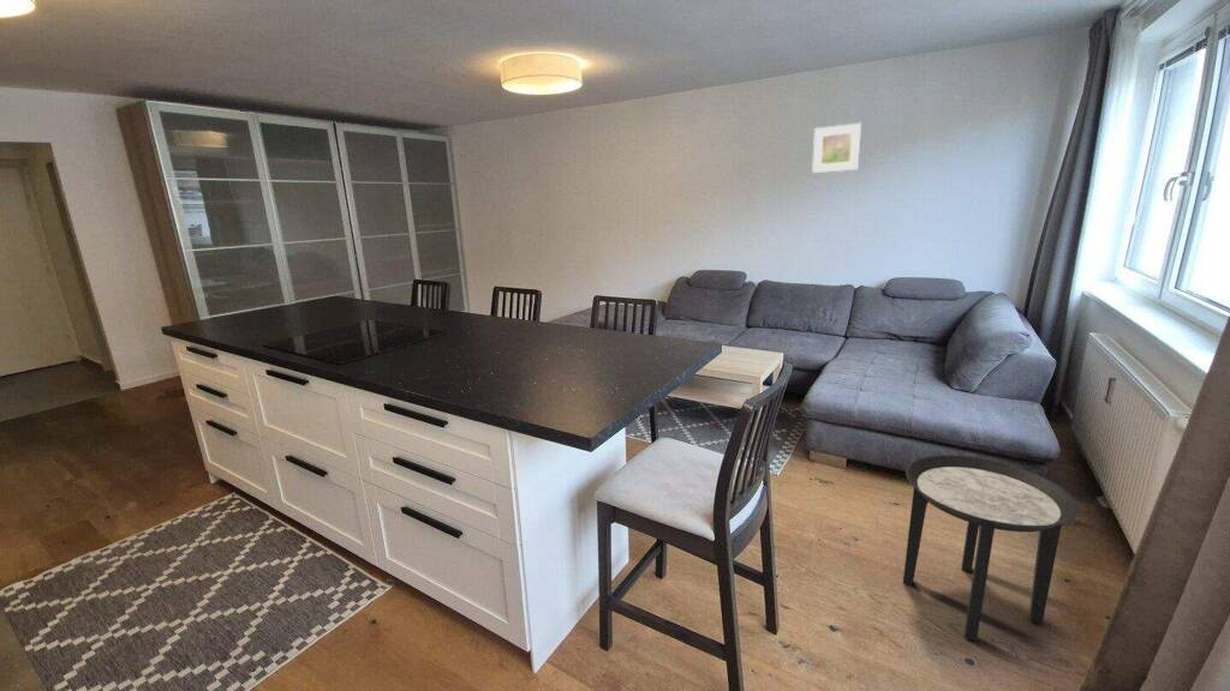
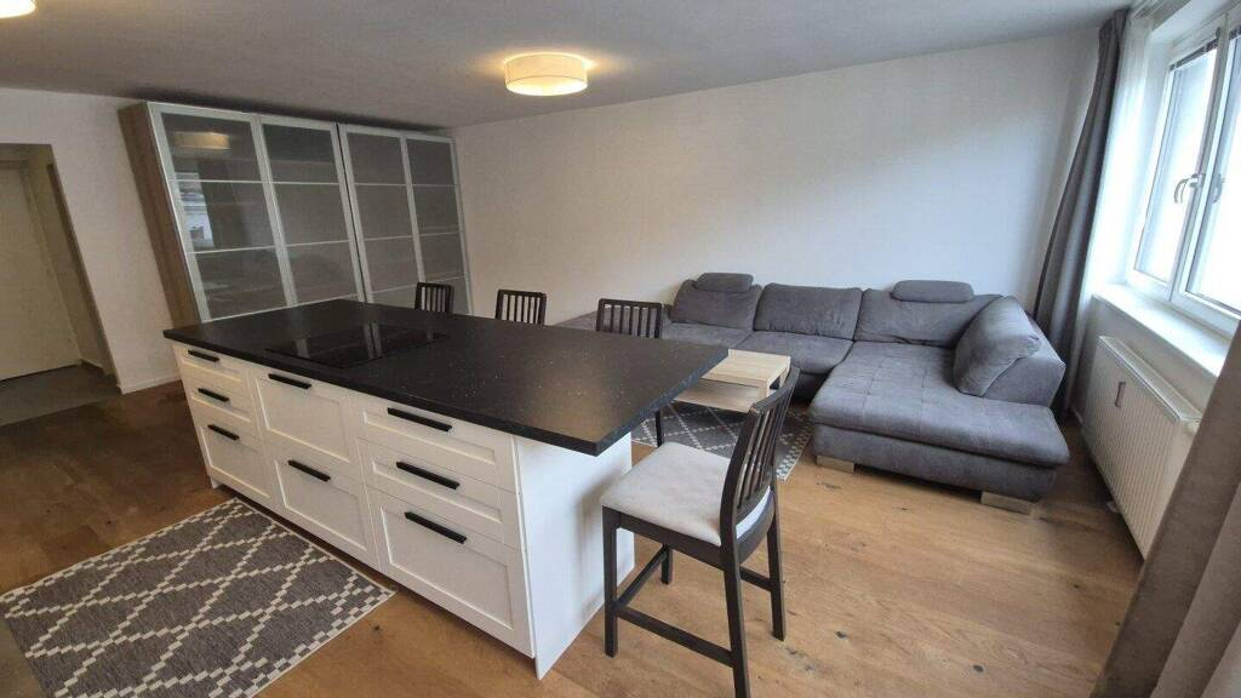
- side table [902,453,1080,642]
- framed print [811,122,862,174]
